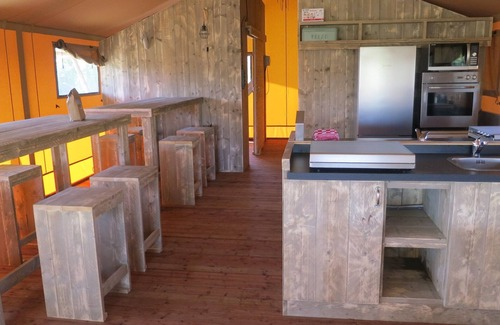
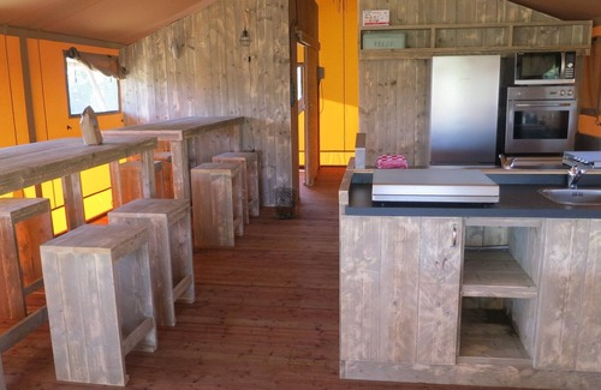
+ waste bin [270,186,298,220]
